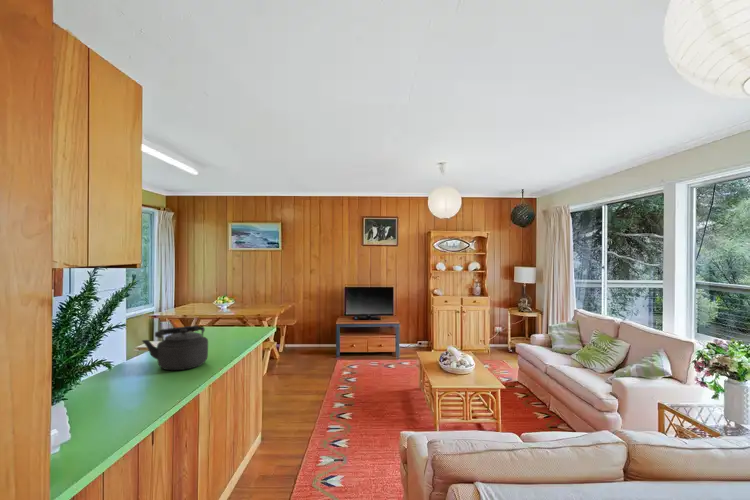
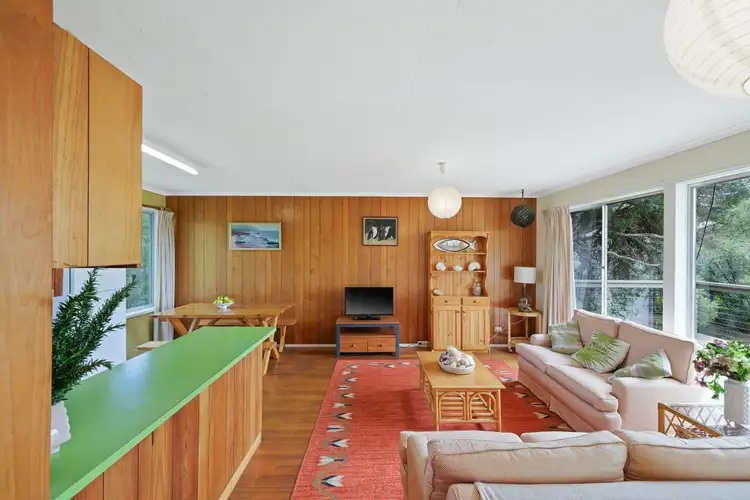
- kettle [141,325,209,371]
